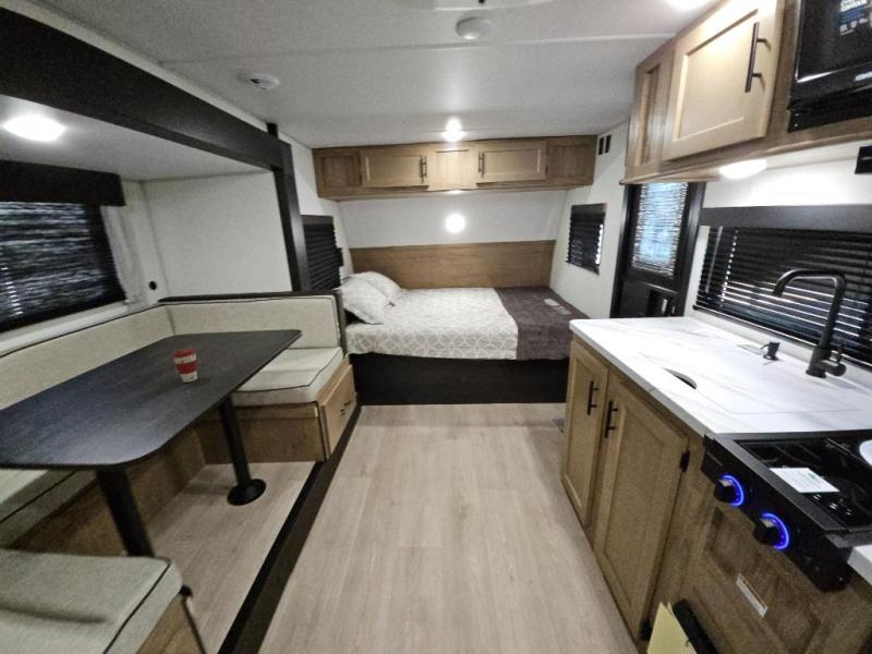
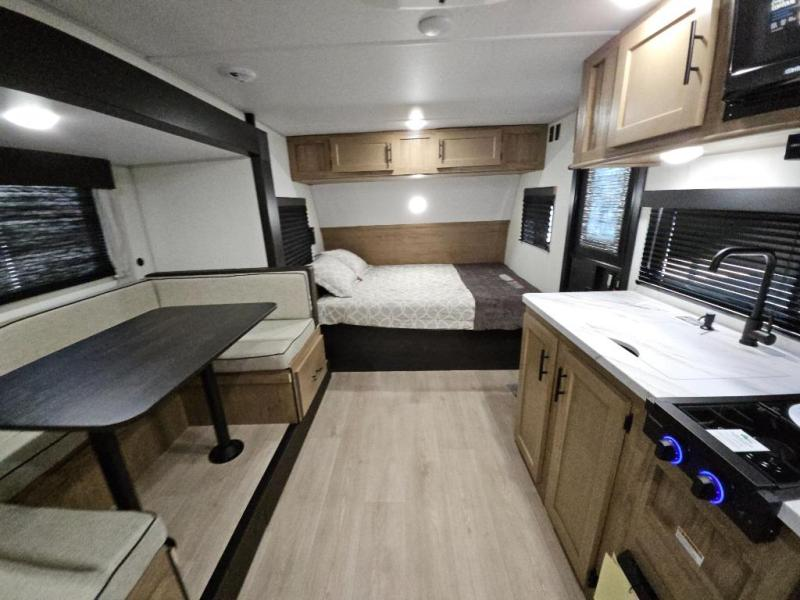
- coffee cup [171,348,198,384]
